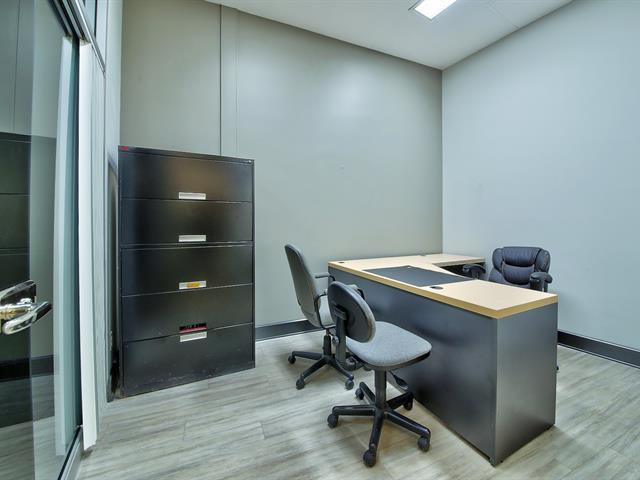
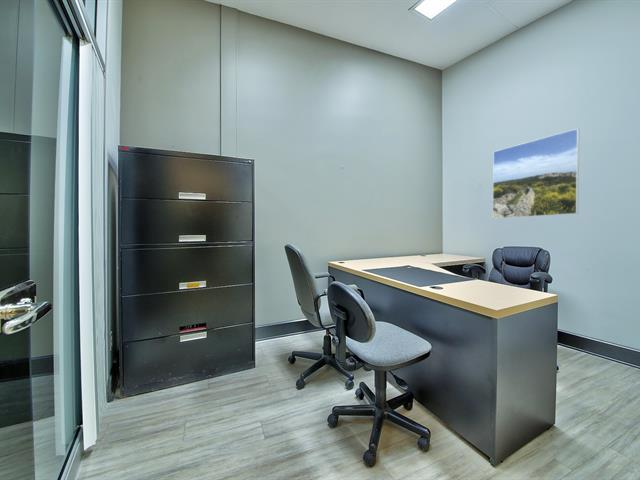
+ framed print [492,127,580,220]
